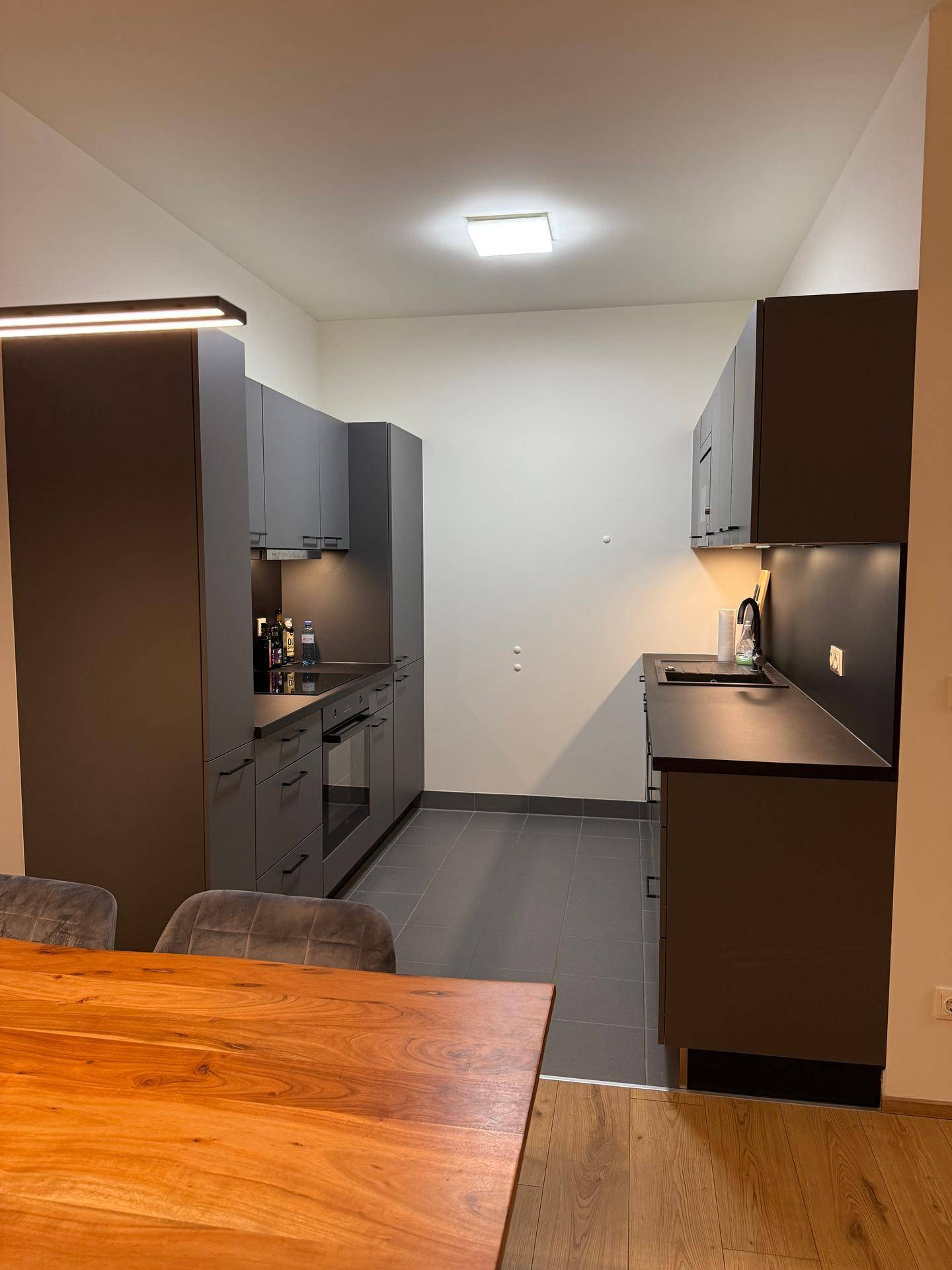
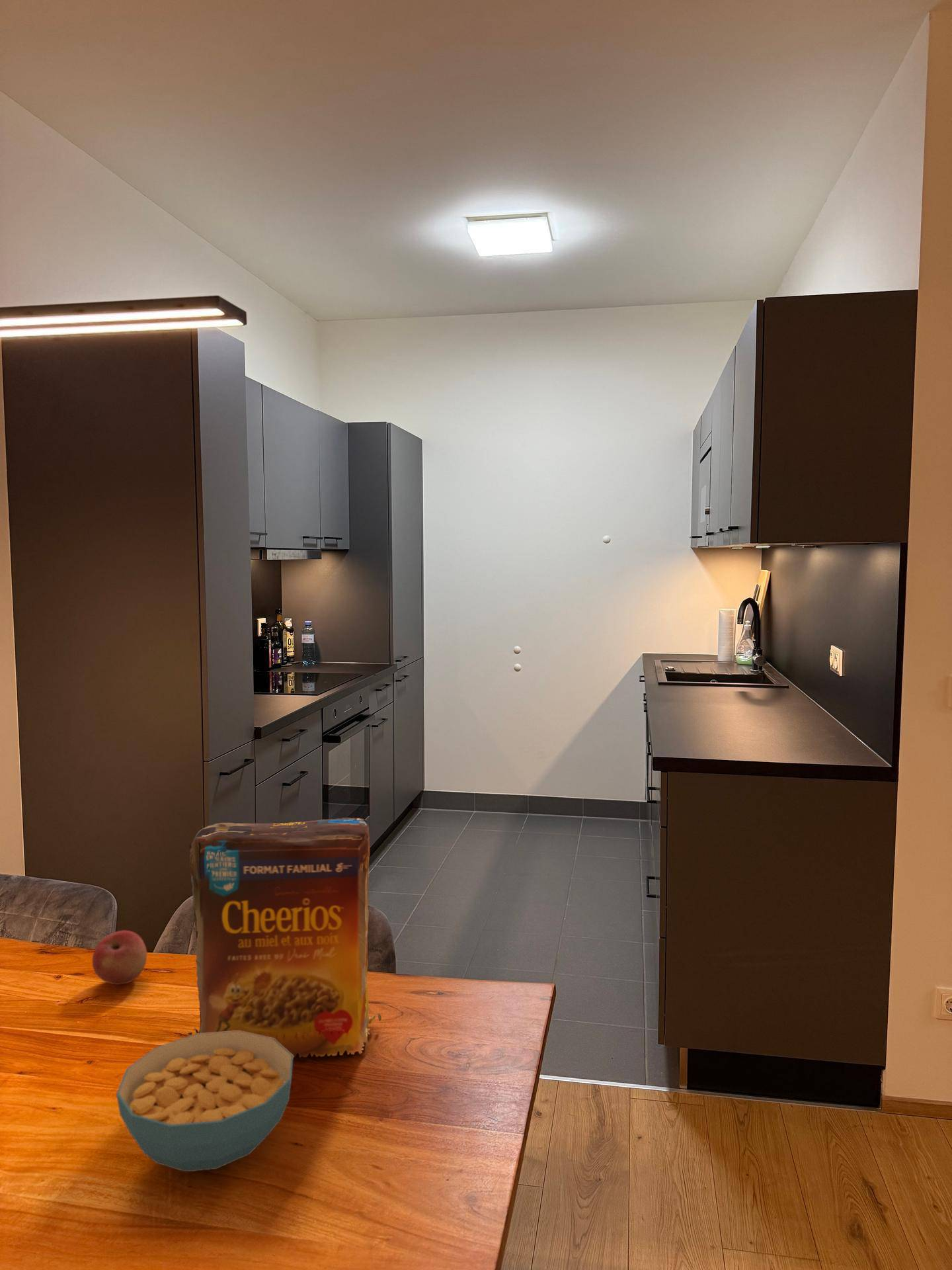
+ cereal bowl [116,1031,294,1172]
+ apple [91,930,147,986]
+ cereal box [187,817,382,1058]
